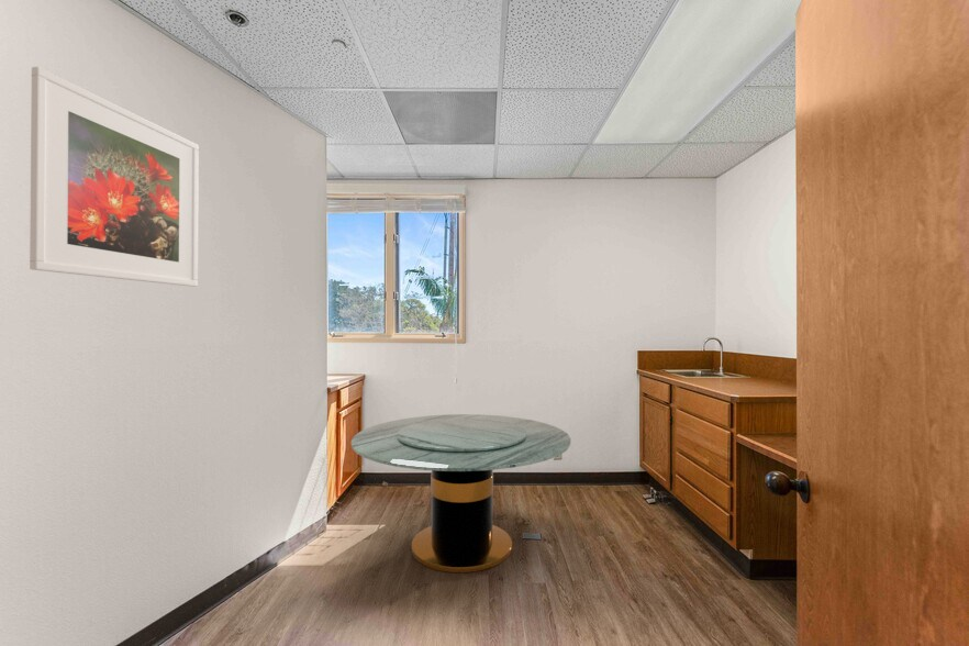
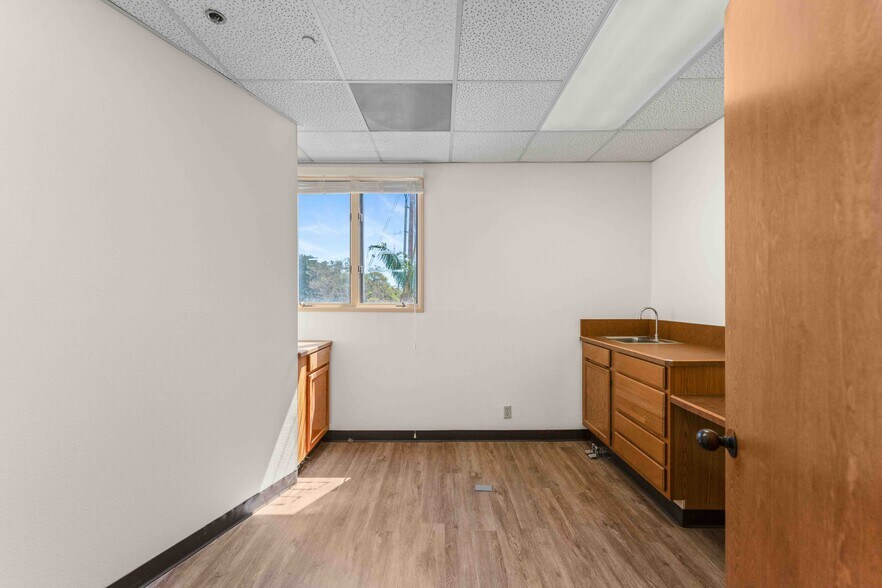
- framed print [29,66,200,288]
- dining table [350,413,572,573]
